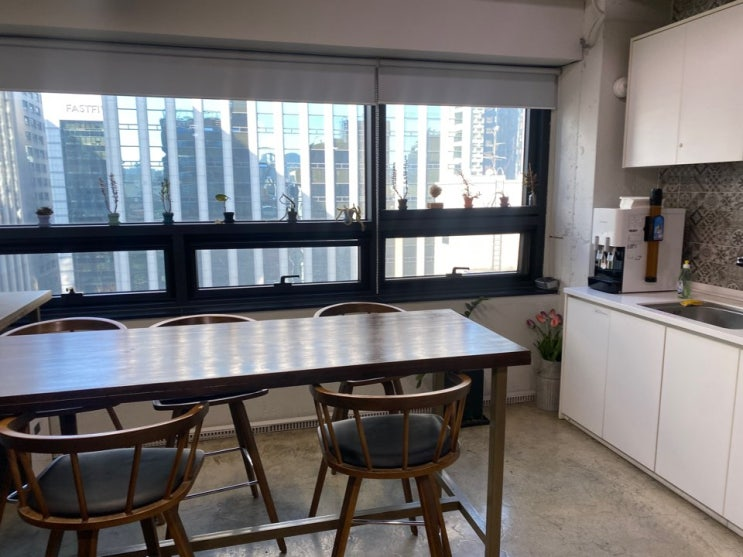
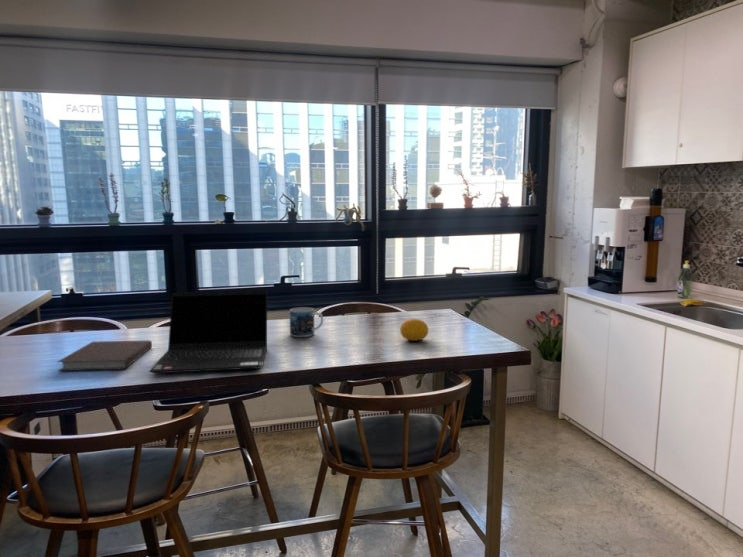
+ notebook [56,339,153,372]
+ laptop computer [148,289,268,374]
+ mug [289,306,324,338]
+ fruit [399,318,430,342]
